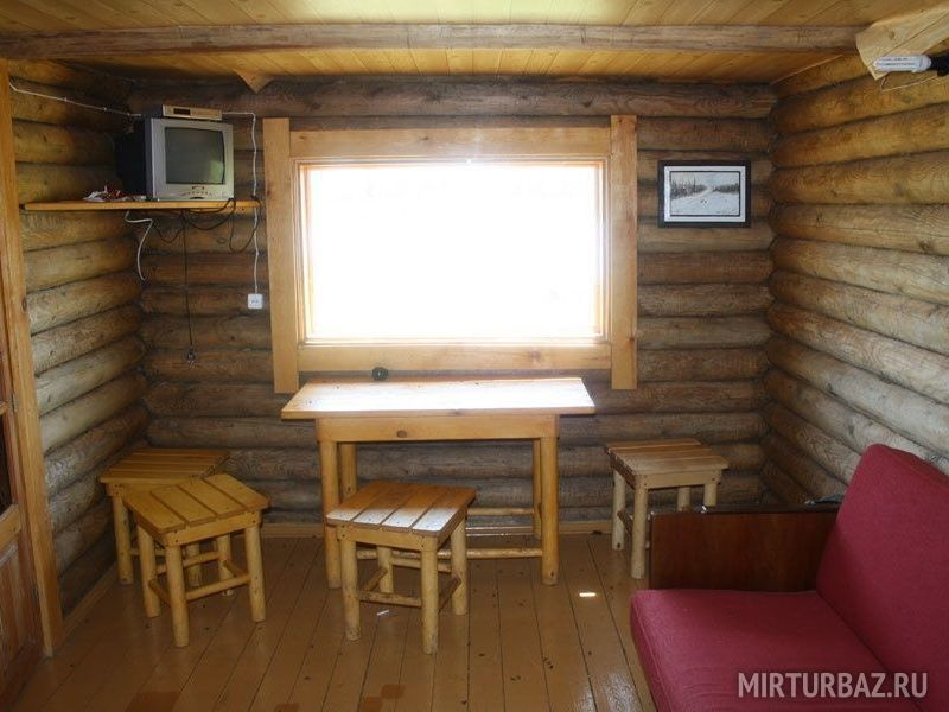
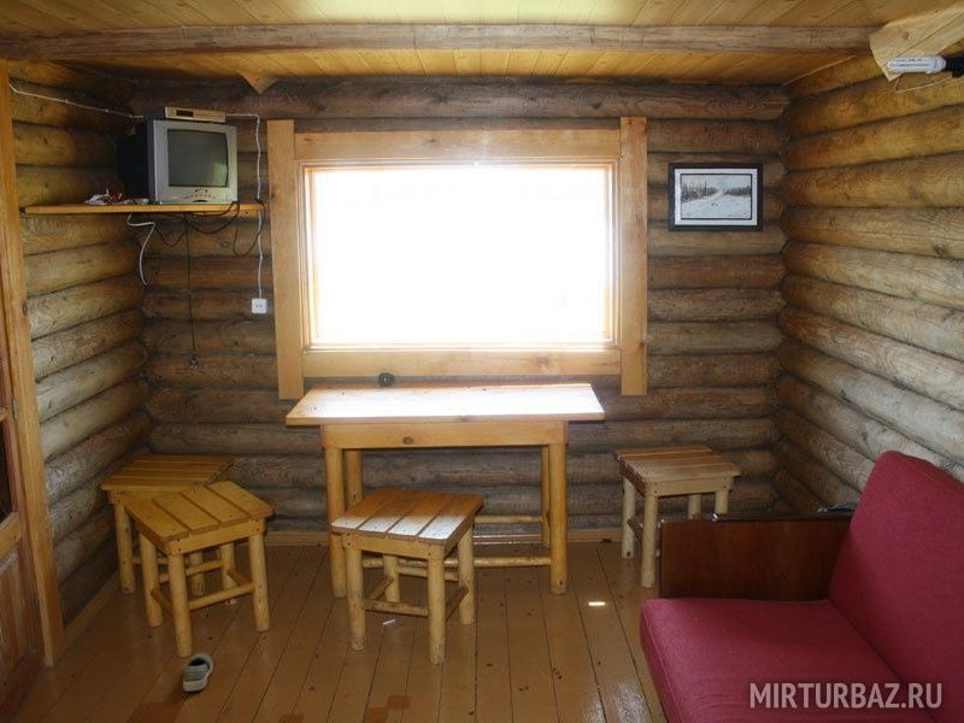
+ shoe [182,652,214,693]
